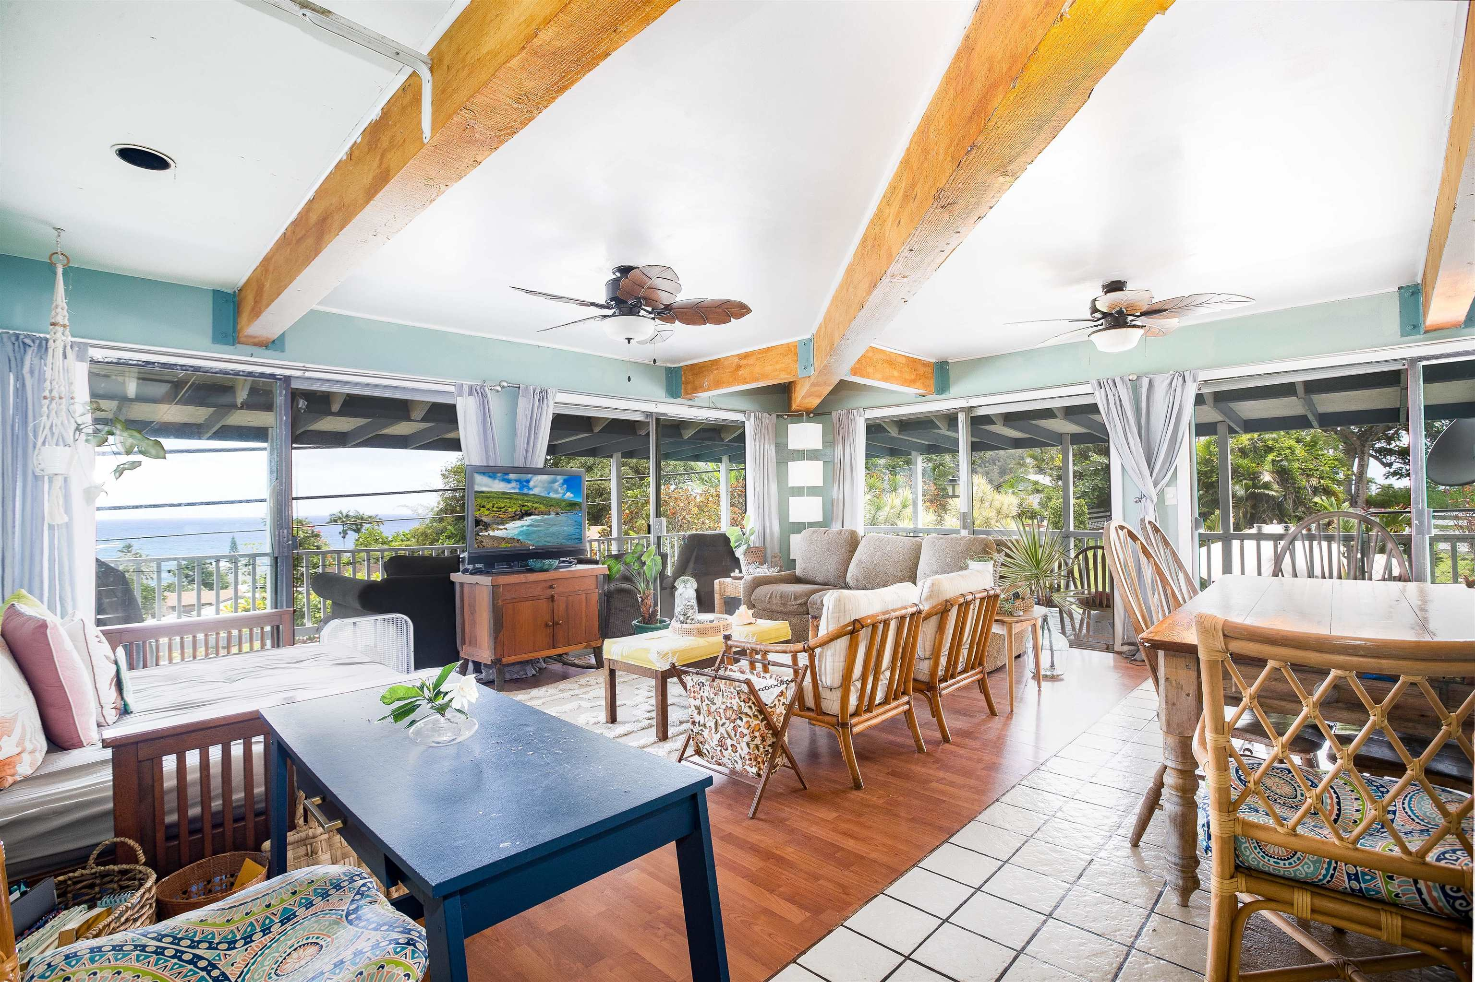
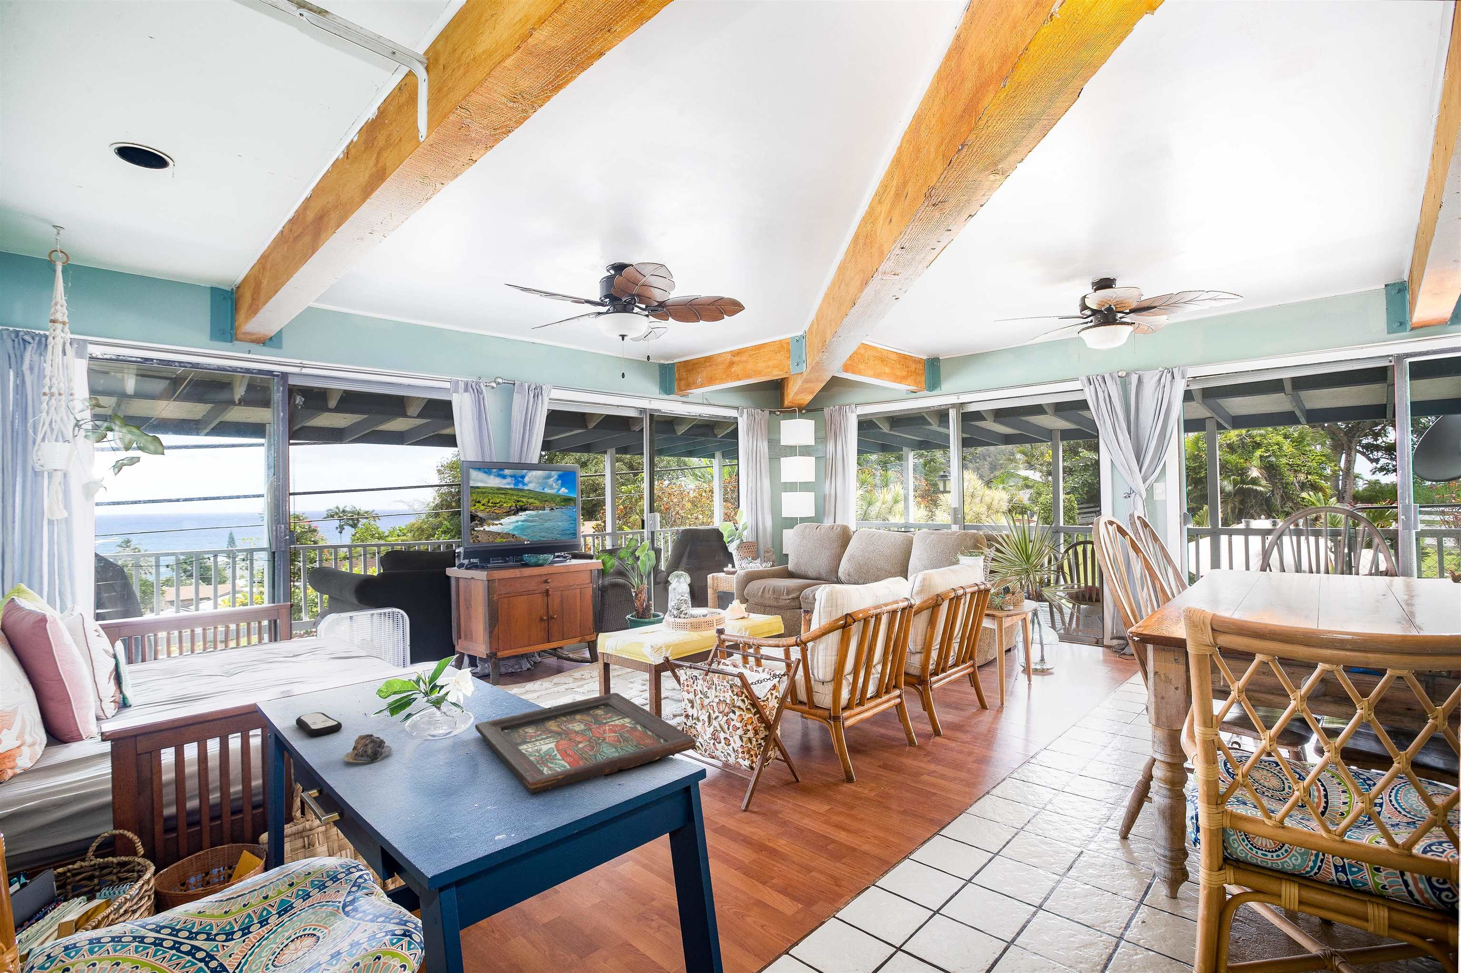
+ seashell [342,734,392,762]
+ remote control [295,712,342,737]
+ decorative tray [475,693,696,794]
